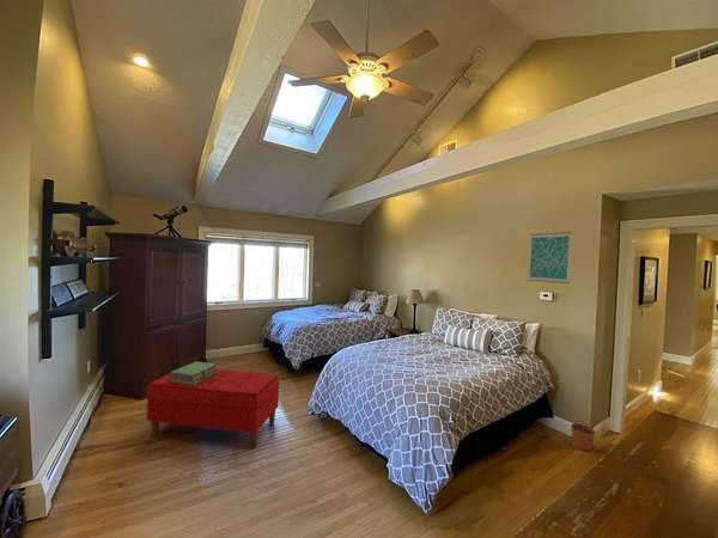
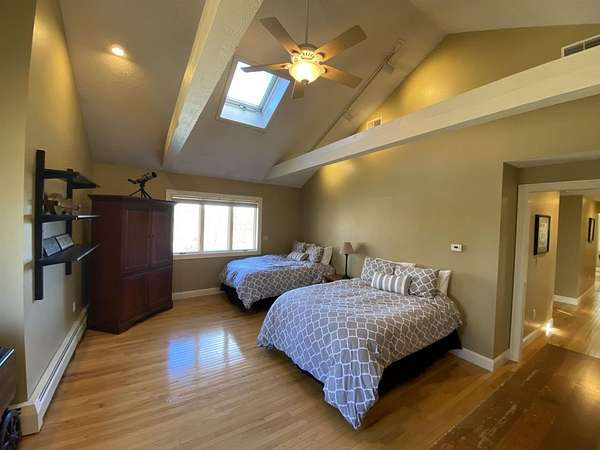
- plant pot [570,420,596,452]
- bench [146,368,280,450]
- wall art [527,231,573,285]
- stack of books [169,361,218,385]
